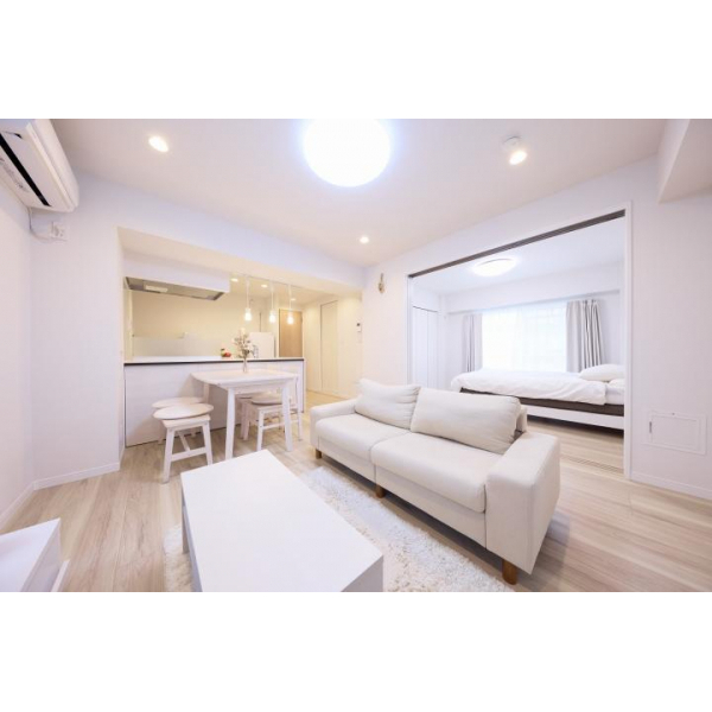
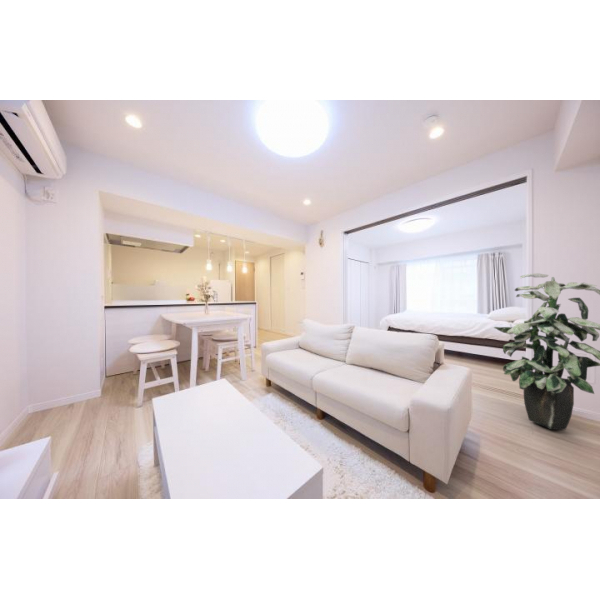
+ indoor plant [493,272,600,431]
